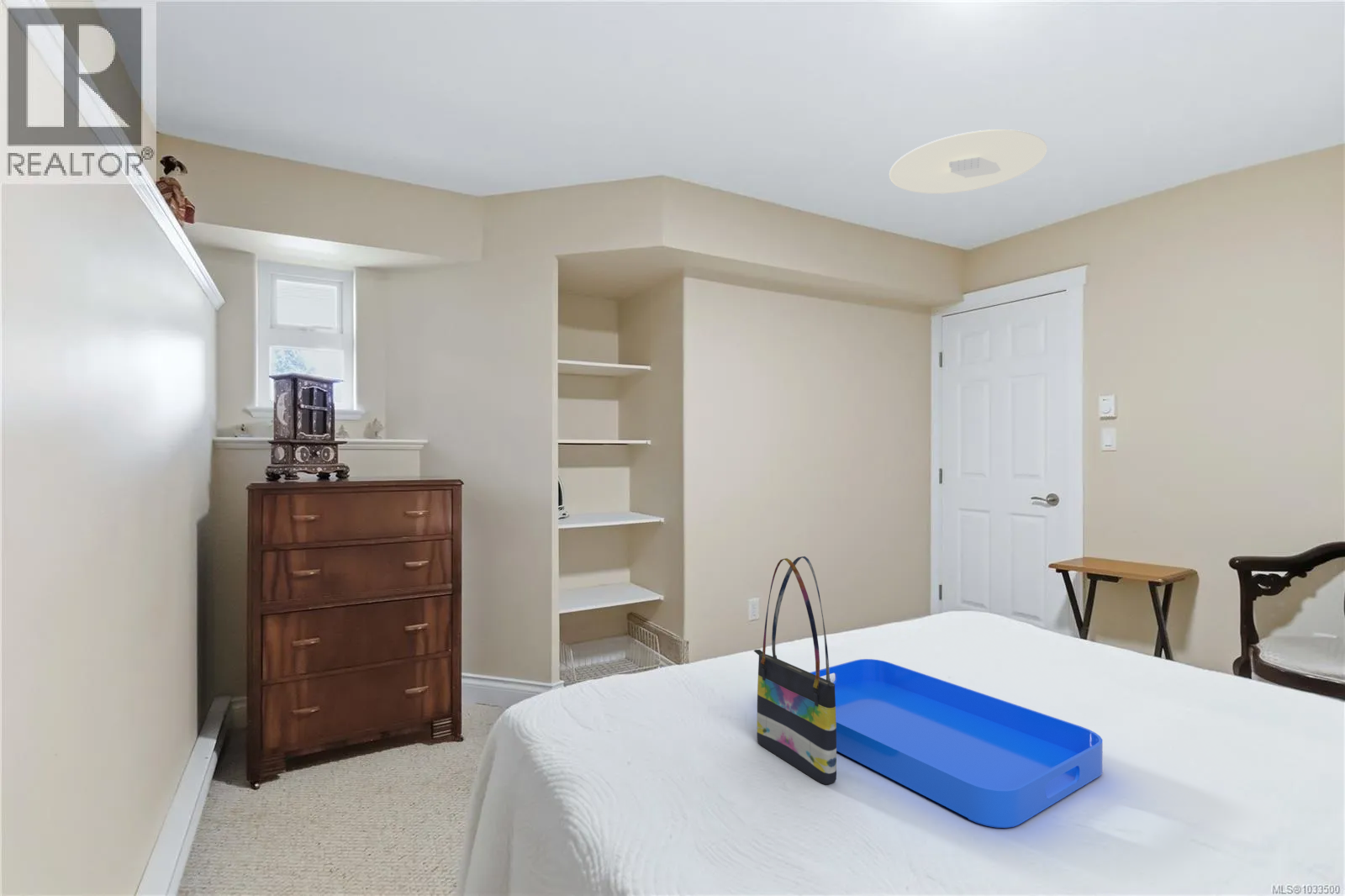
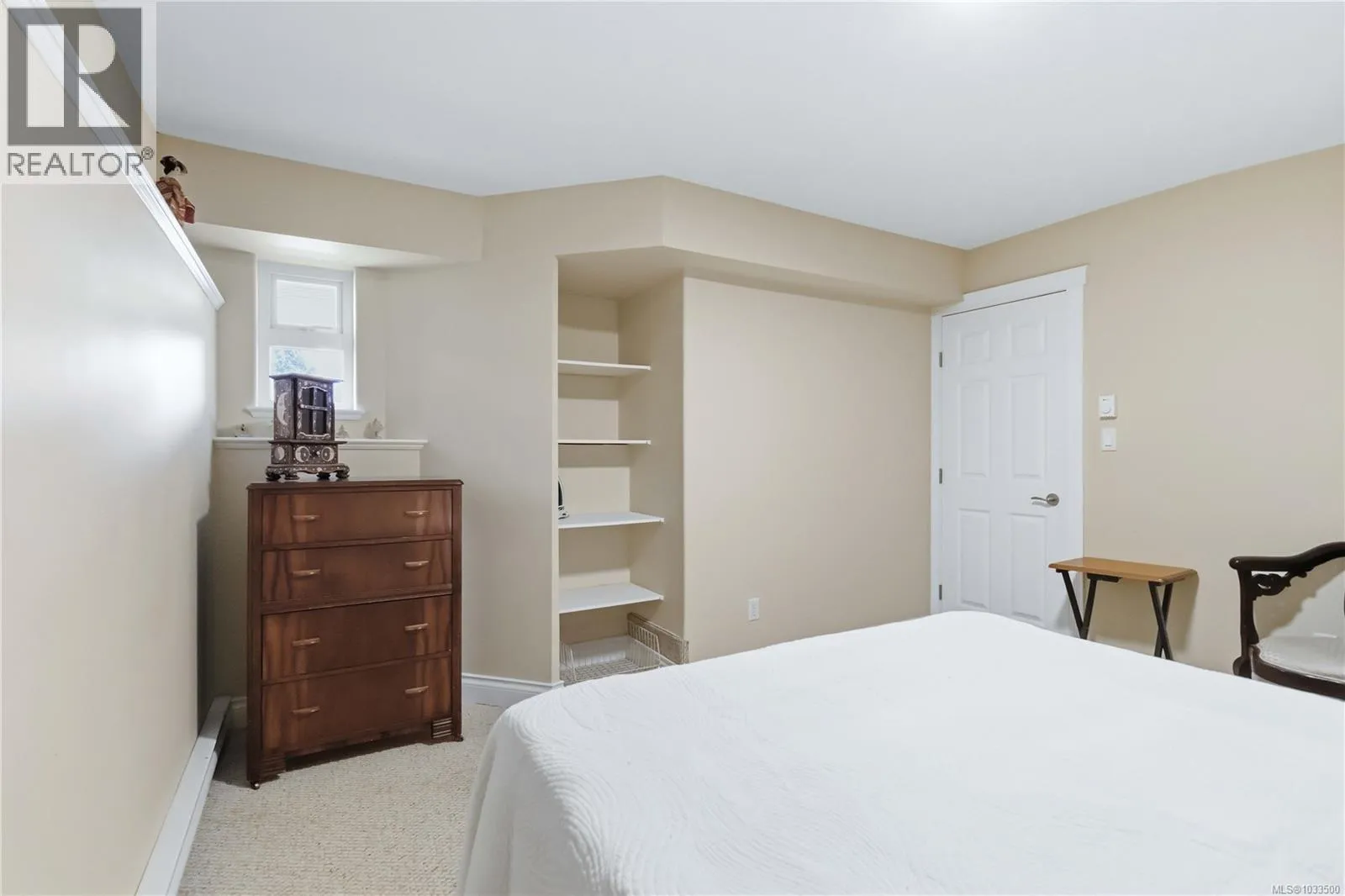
- tote bag [753,556,837,785]
- serving tray [810,658,1103,829]
- ceiling light [889,129,1048,195]
